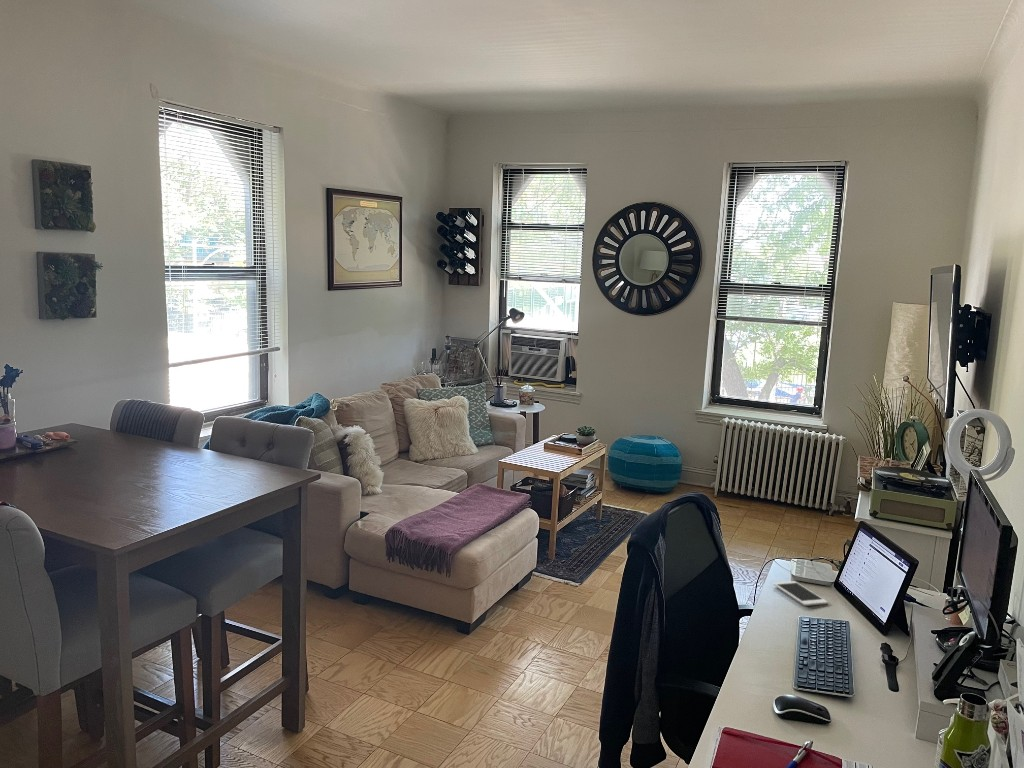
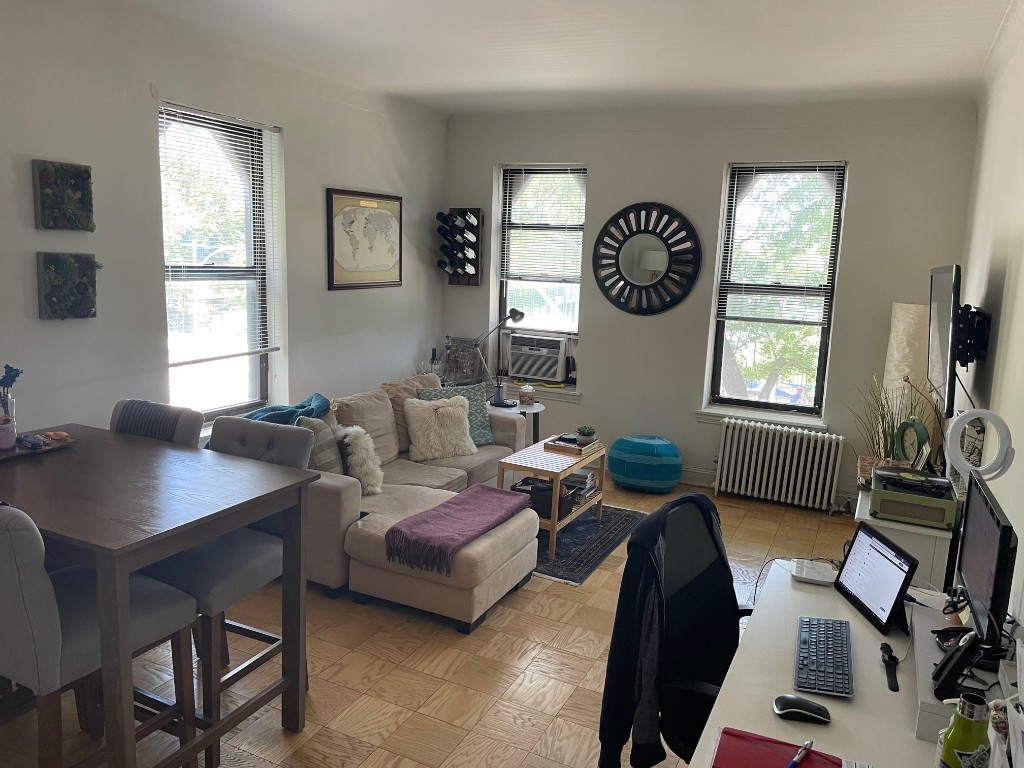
- cell phone [772,580,829,607]
